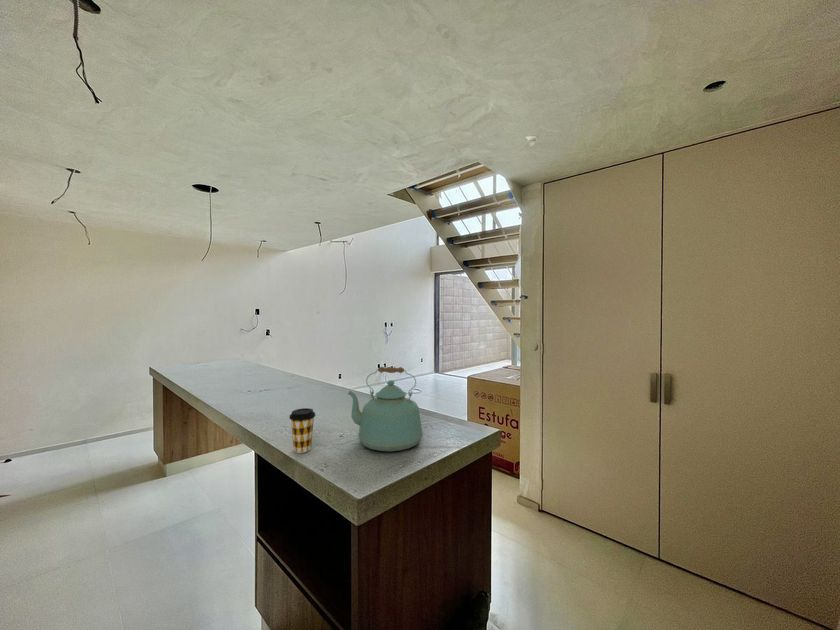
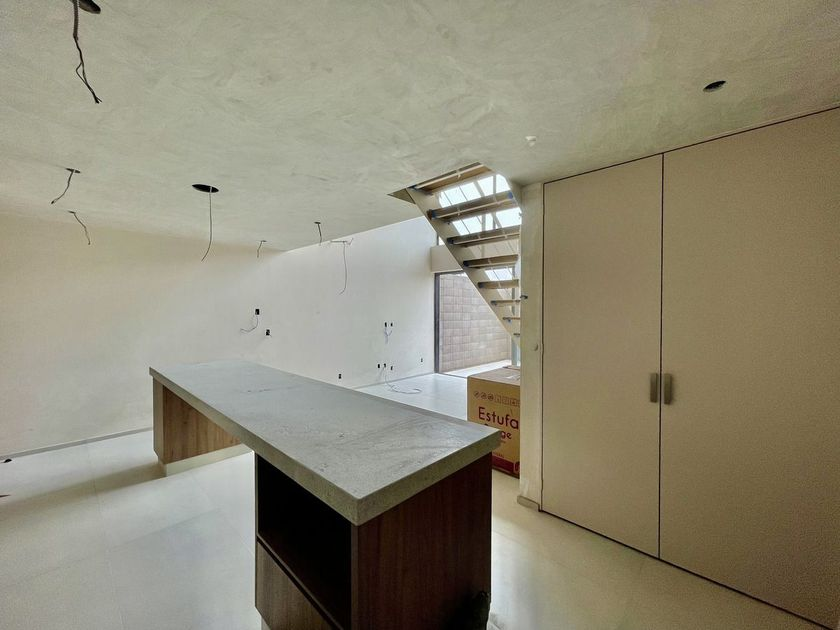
- coffee cup [288,407,316,454]
- kettle [347,366,424,452]
